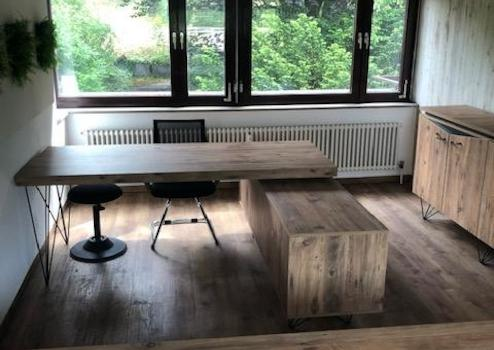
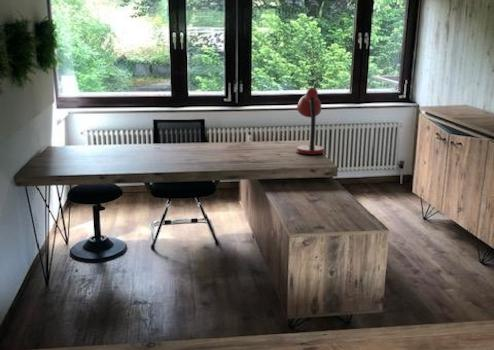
+ desk lamp [295,87,326,156]
